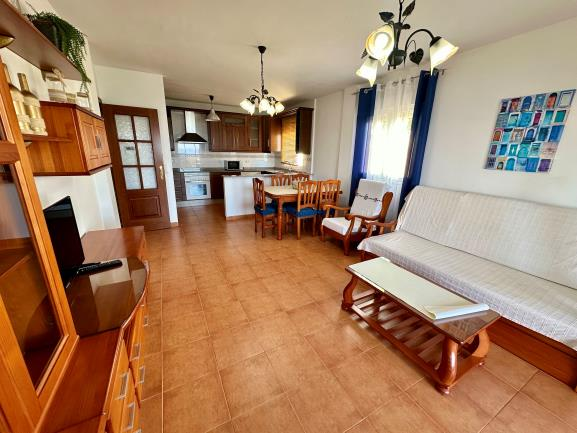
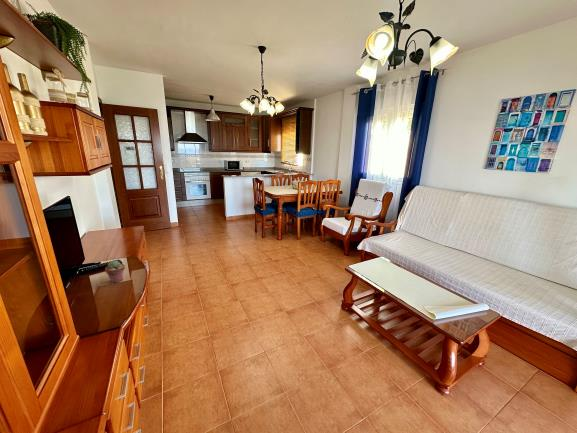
+ potted succulent [104,259,126,284]
